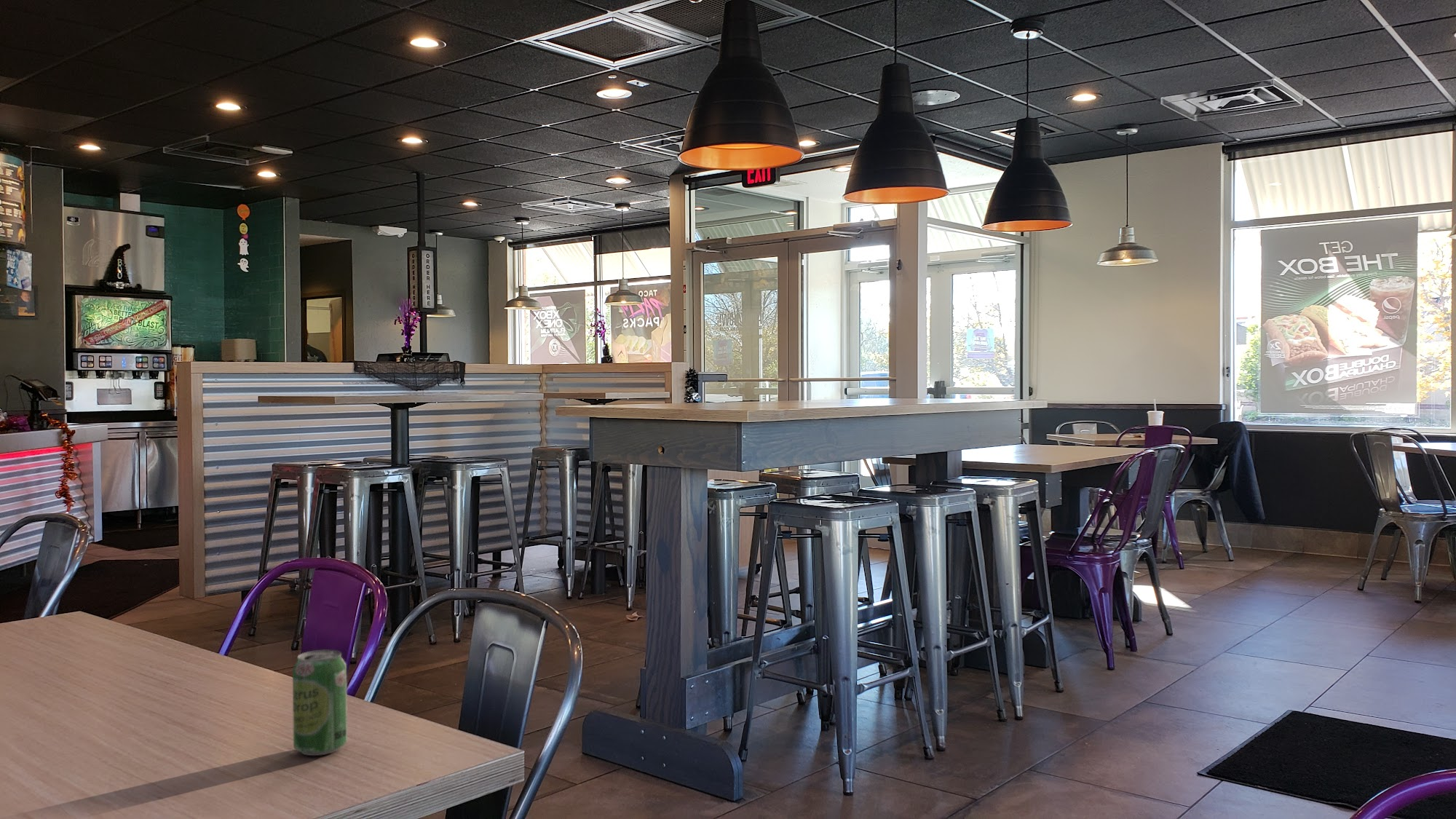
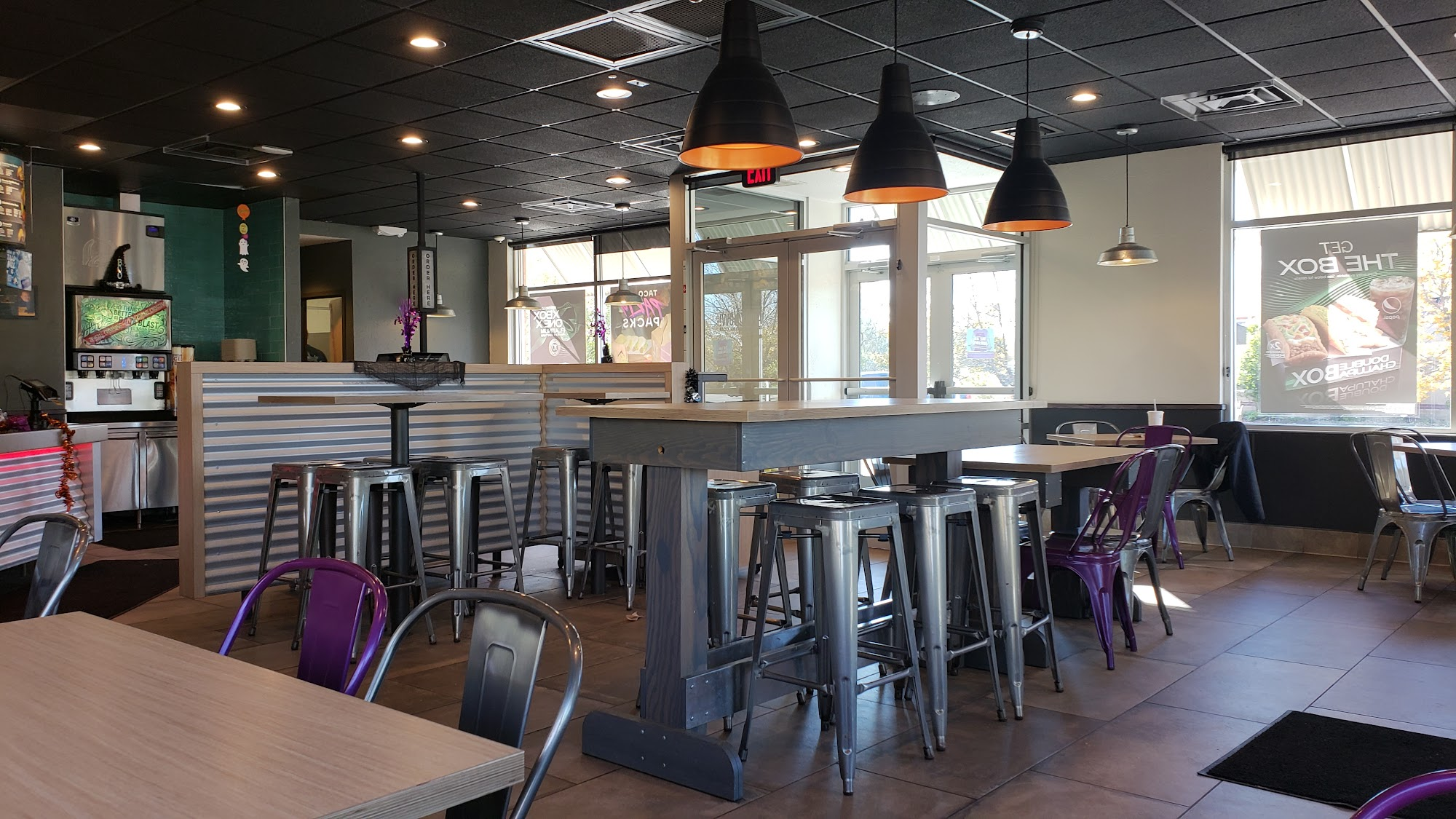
- beverage can [292,649,348,756]
